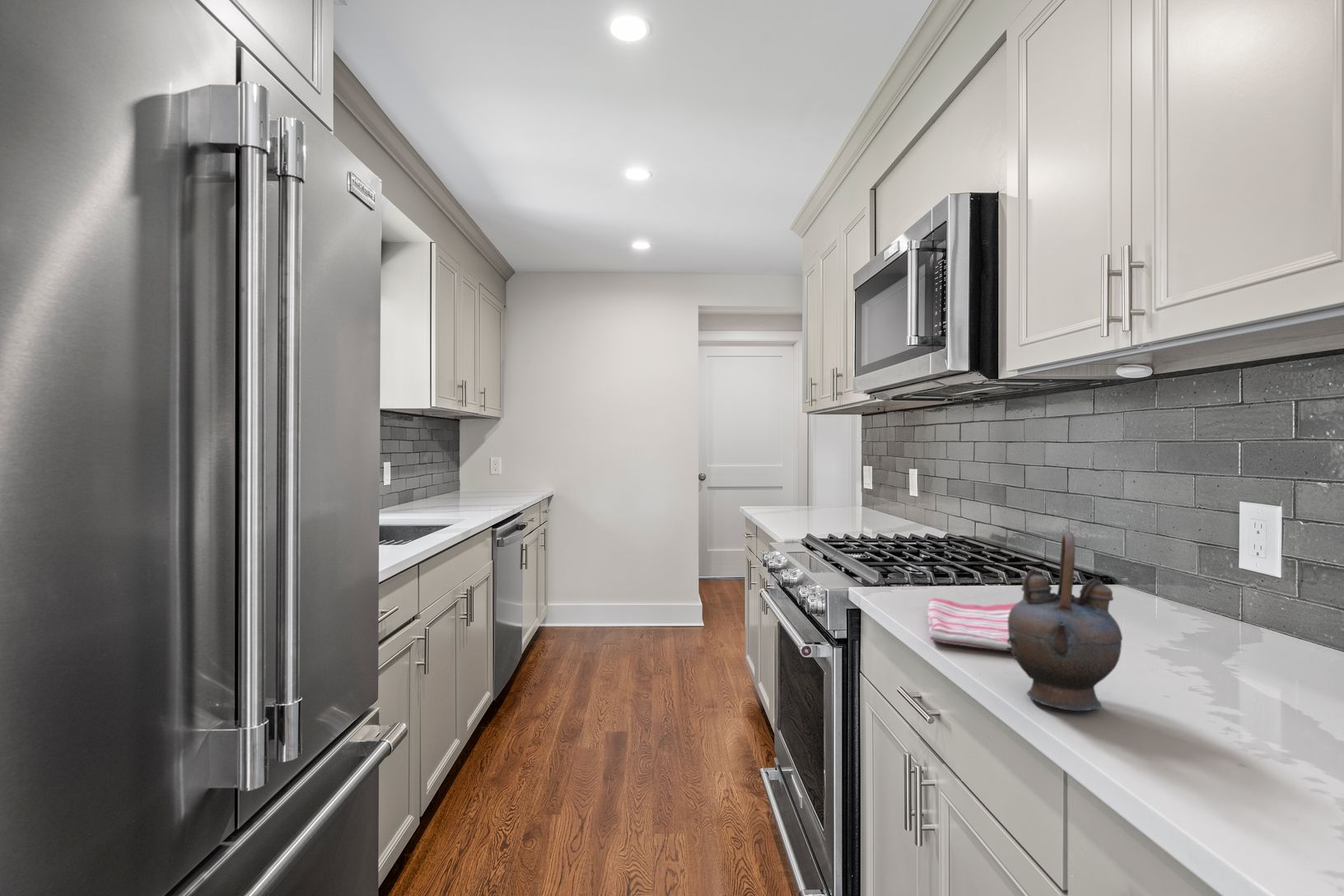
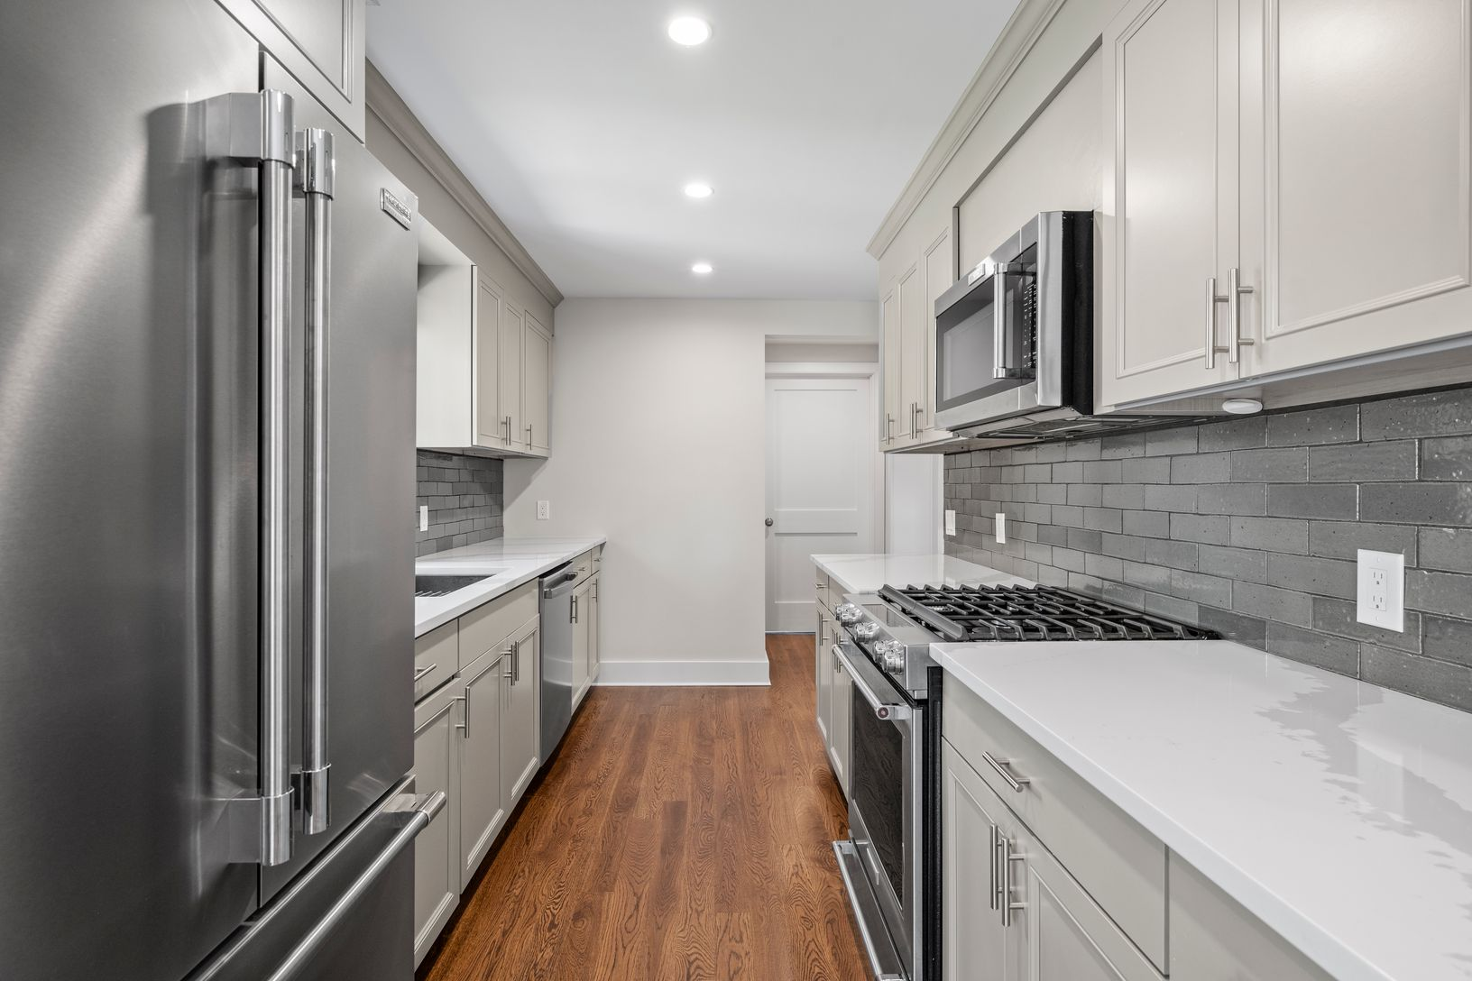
- dish towel [926,597,1020,651]
- teapot [1006,531,1123,712]
